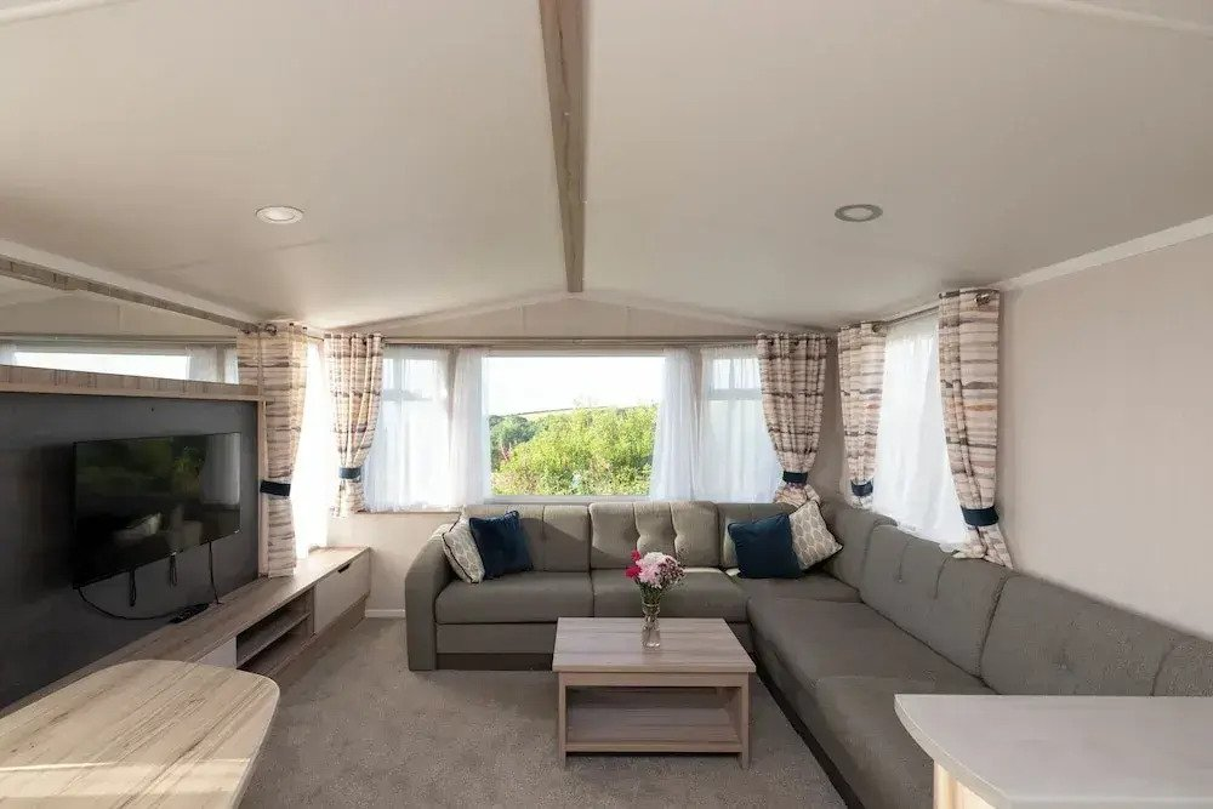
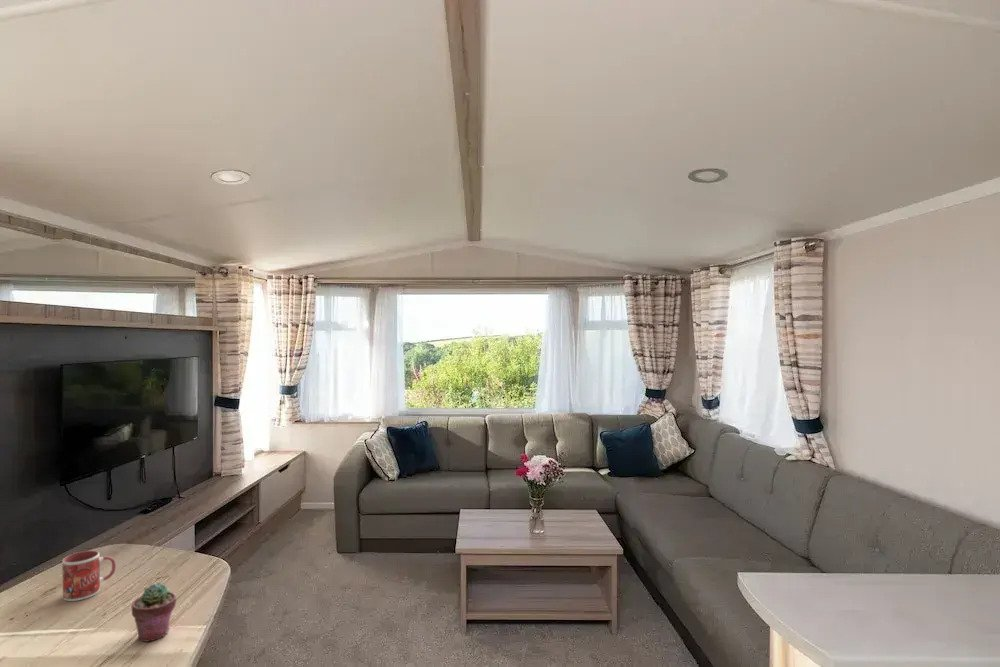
+ potted succulent [131,582,177,643]
+ mug [61,550,117,602]
